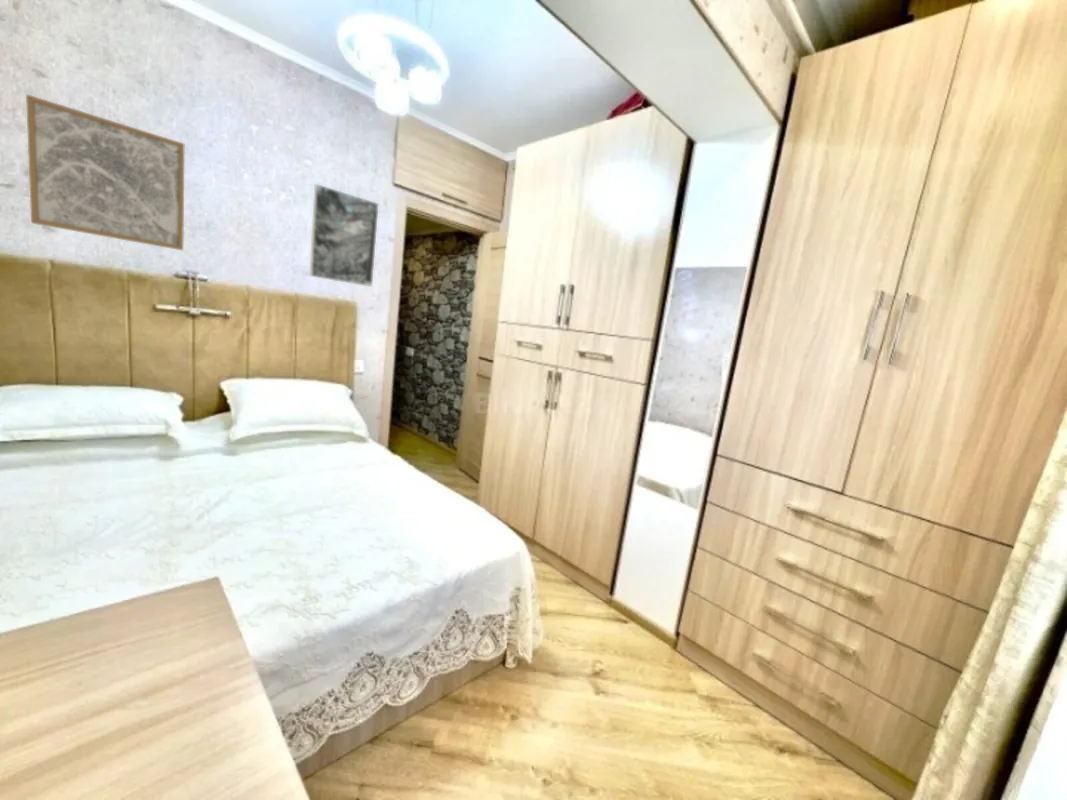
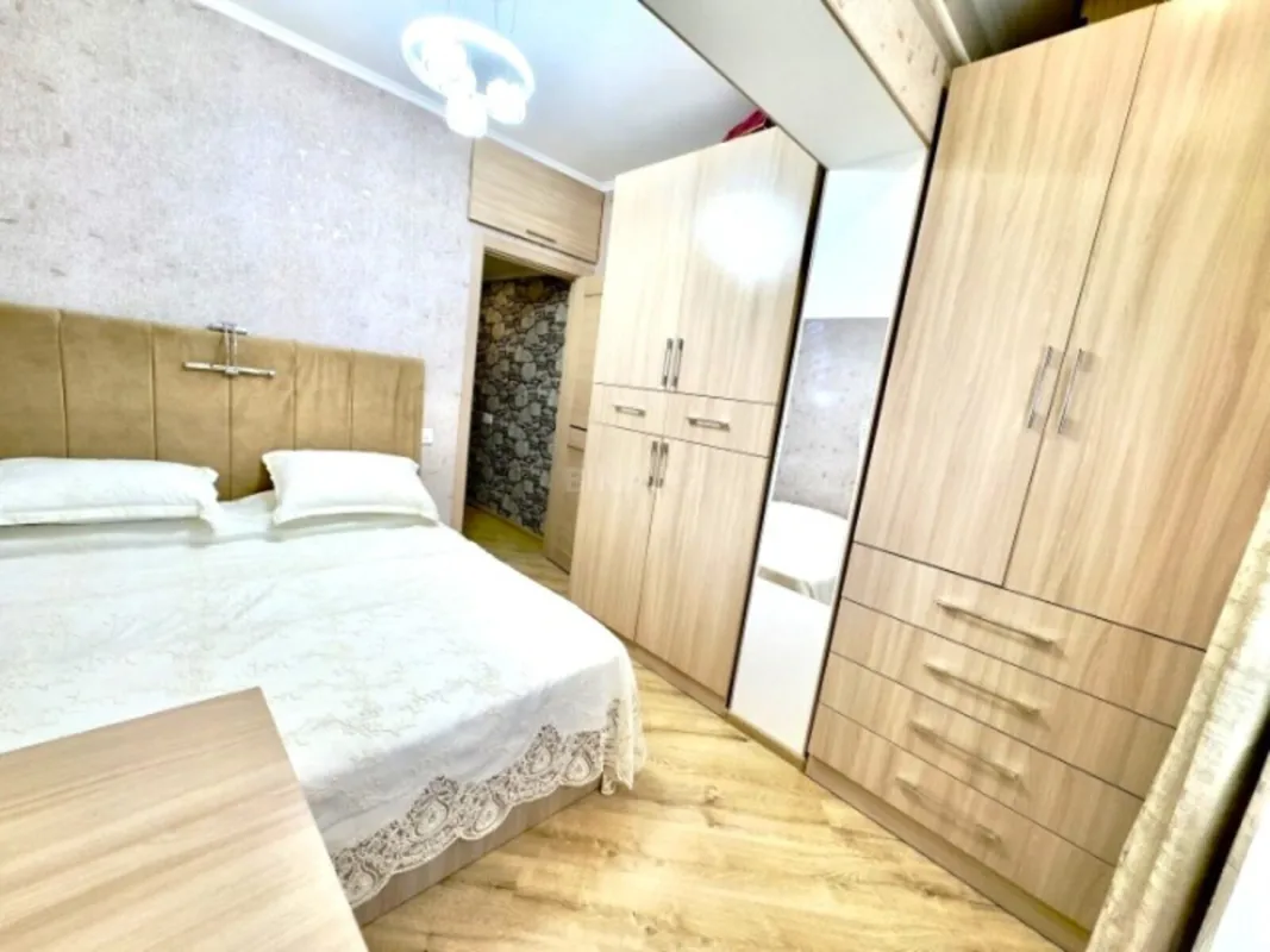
- wall art [25,93,185,251]
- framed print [309,183,380,288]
